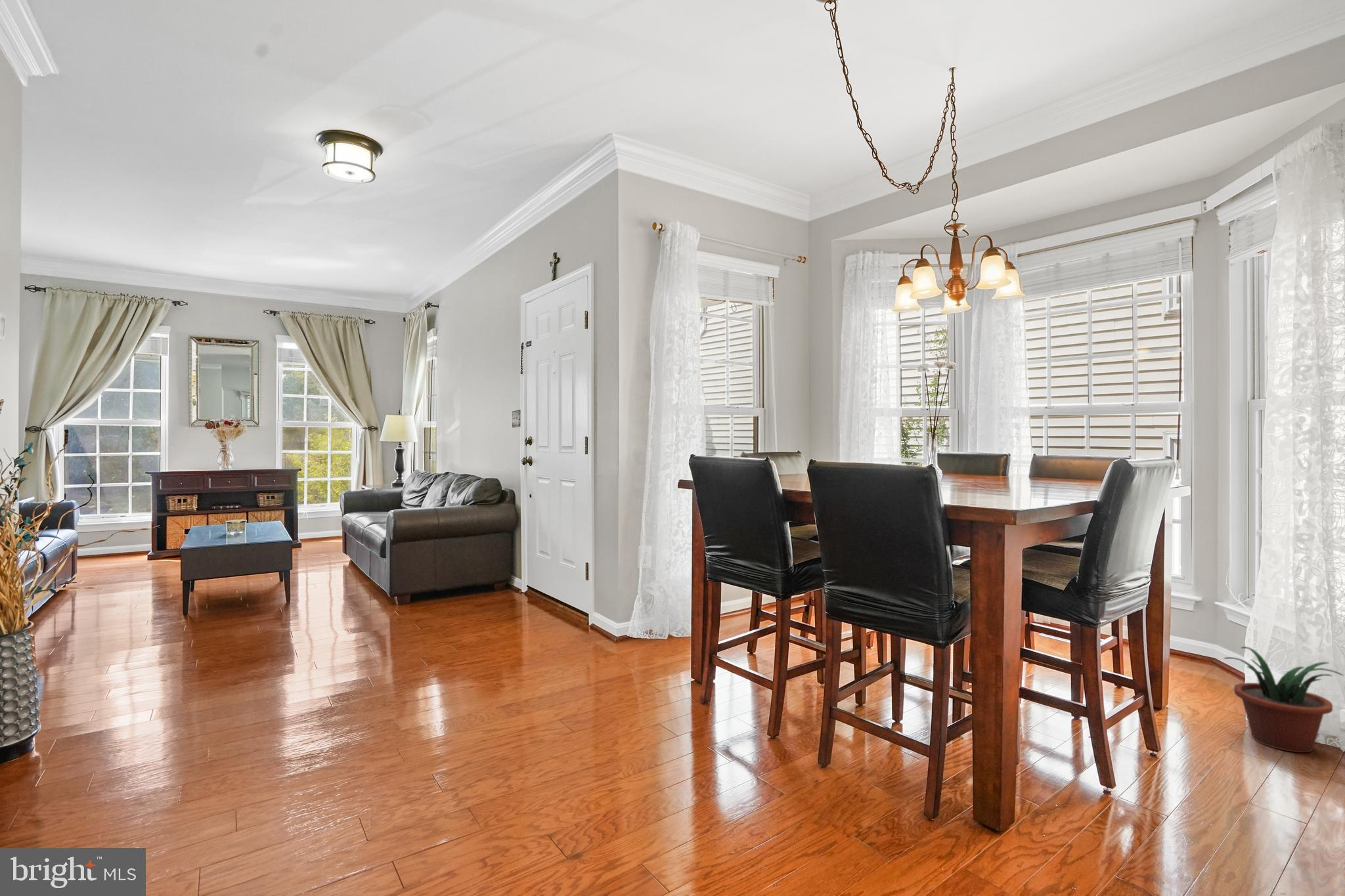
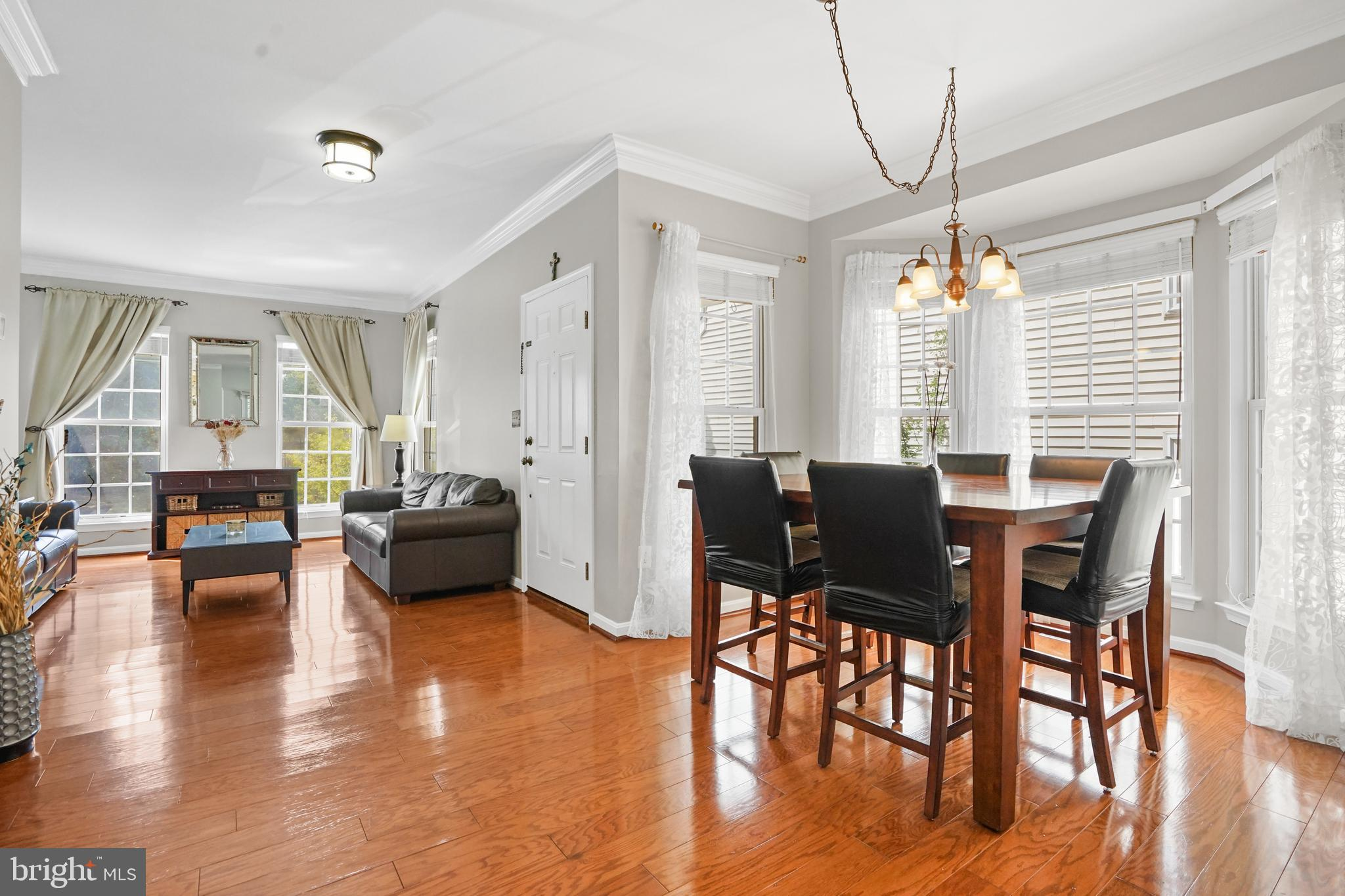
- potted plant [1224,646,1344,753]
